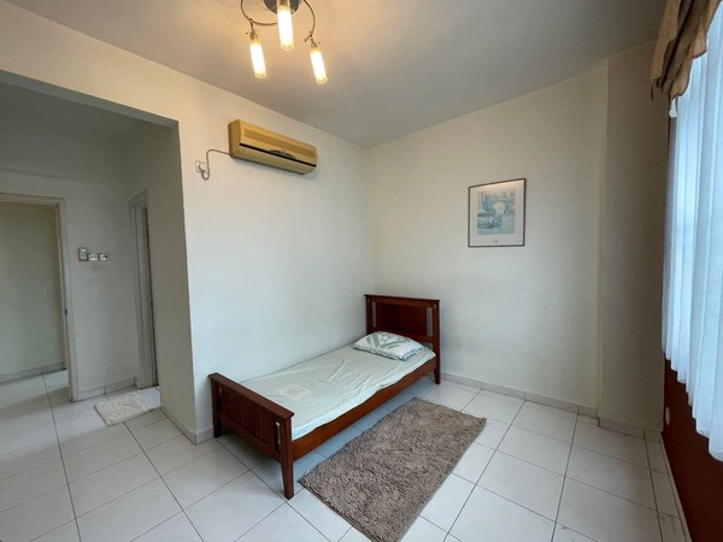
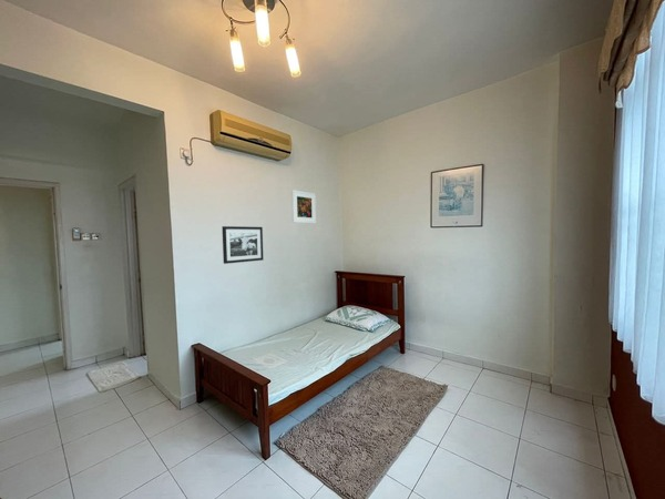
+ picture frame [221,225,265,265]
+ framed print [290,190,317,224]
